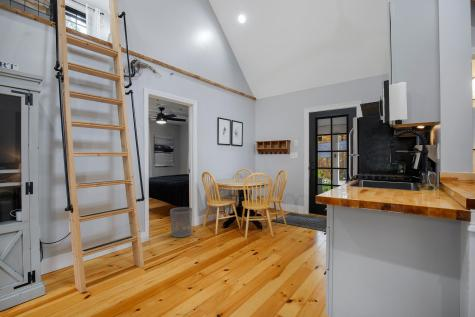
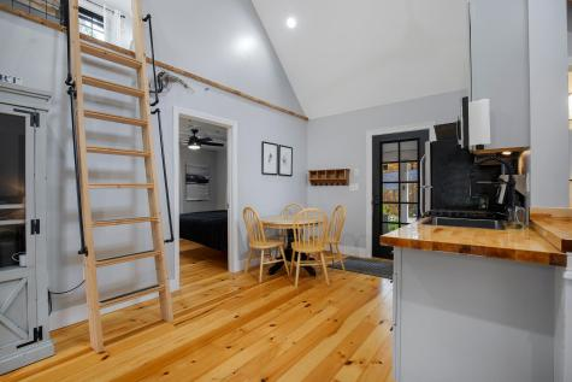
- waste bin [169,206,193,238]
